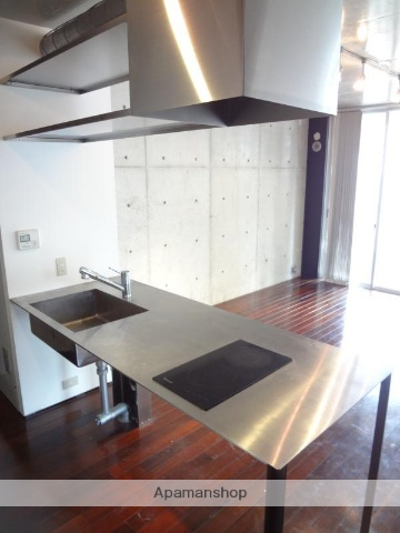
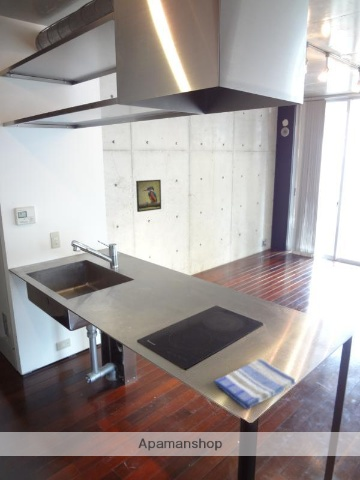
+ dish towel [213,358,297,410]
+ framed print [135,179,162,213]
